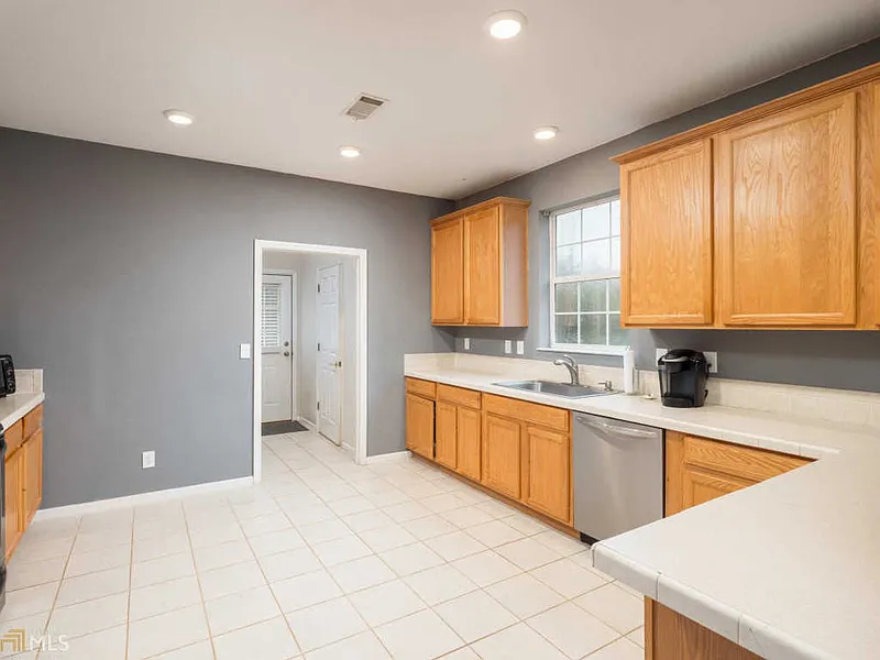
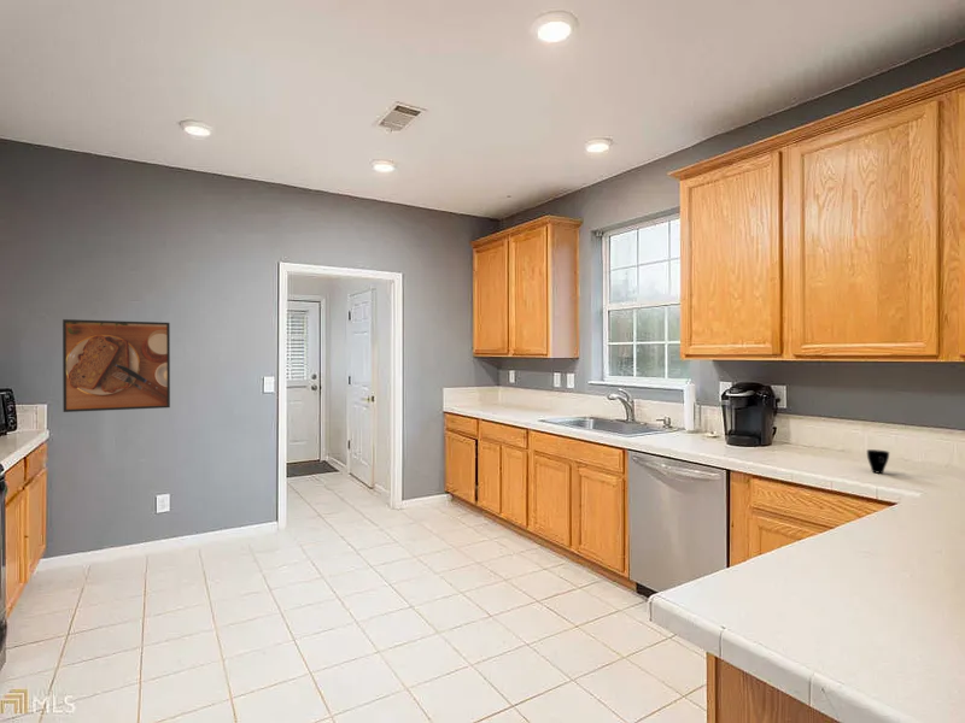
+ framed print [62,318,171,413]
+ cup [866,448,890,475]
